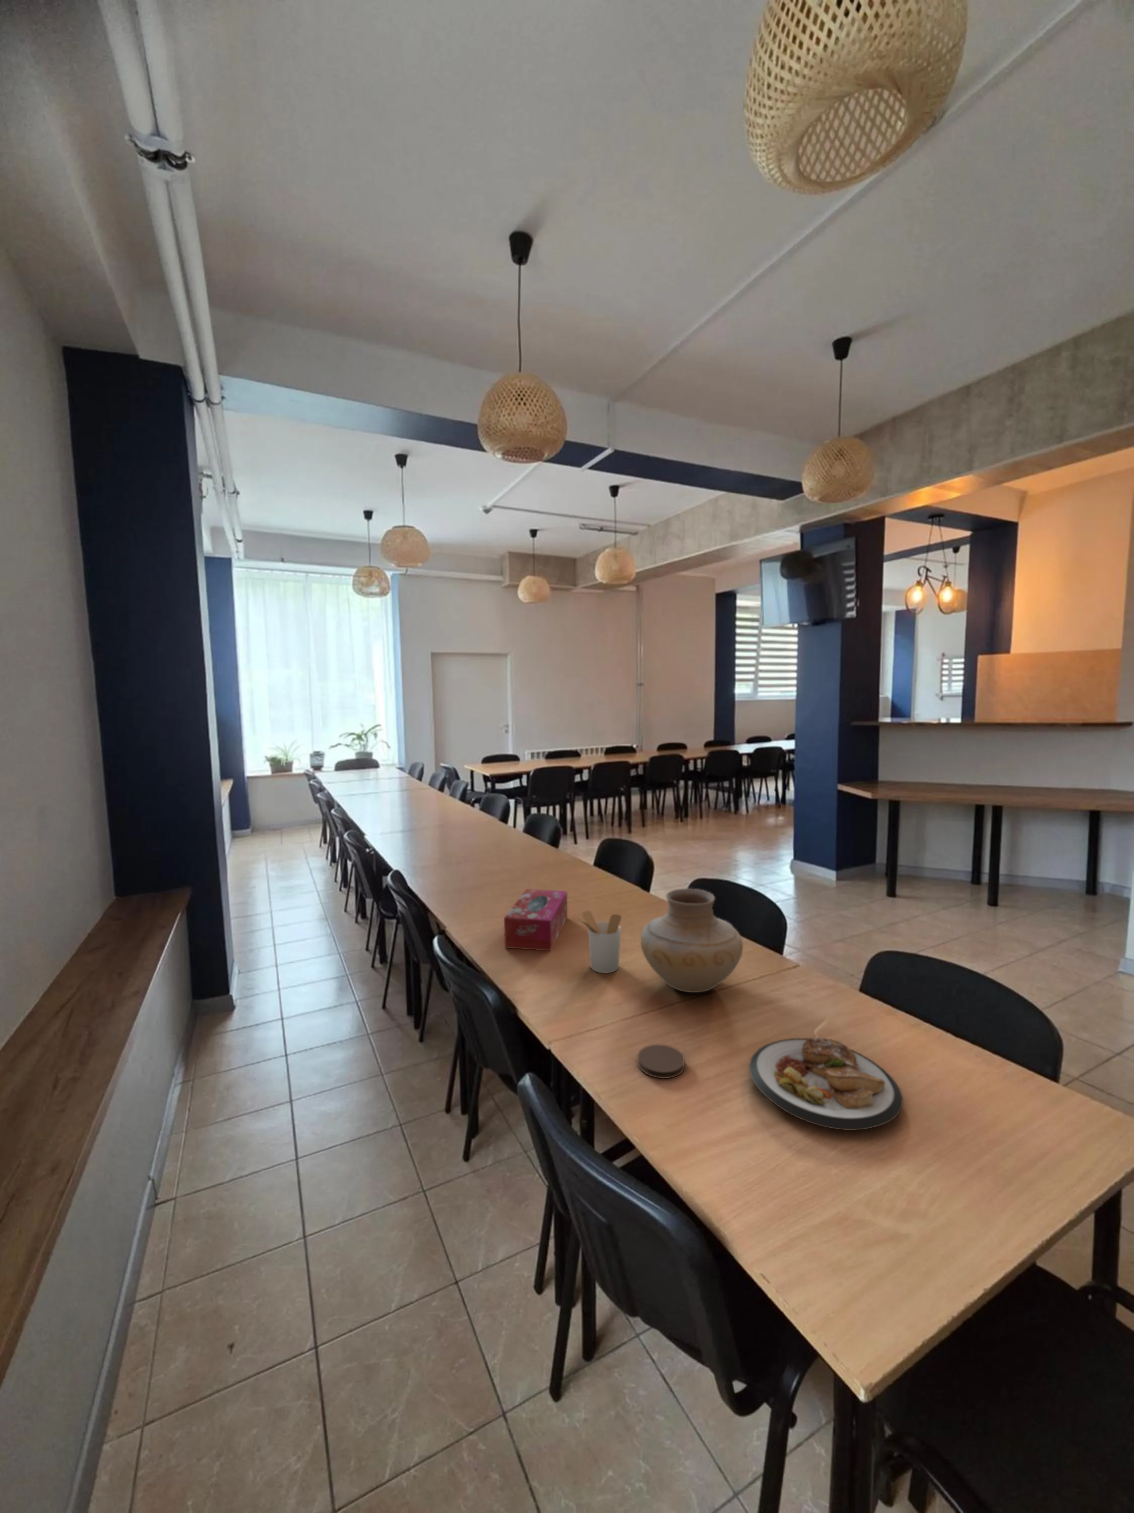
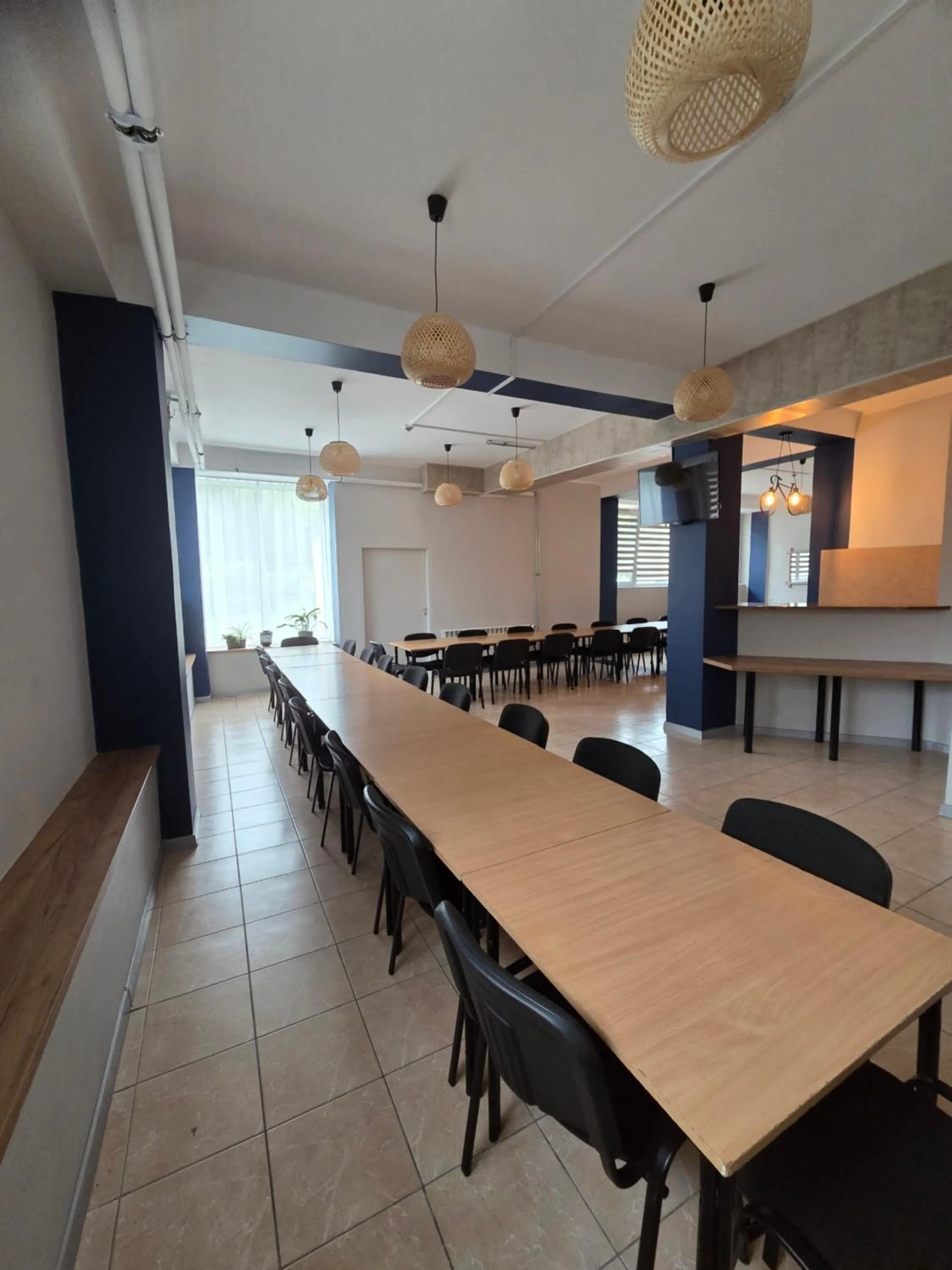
- vase [640,888,743,994]
- utensil holder [575,910,622,973]
- coaster [637,1044,685,1079]
- plate [749,1038,903,1131]
- tissue box [504,889,568,951]
